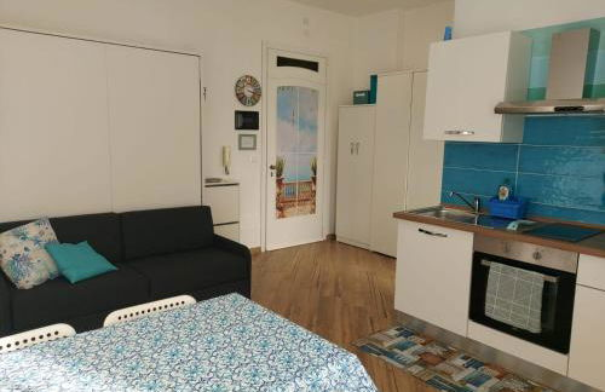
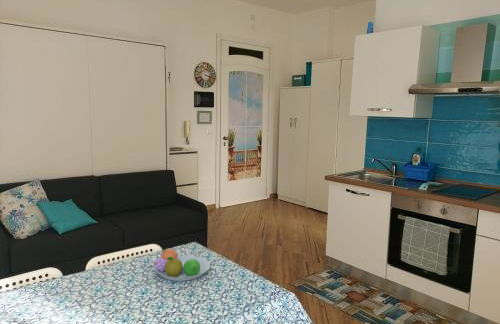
+ fruit bowl [153,247,211,282]
